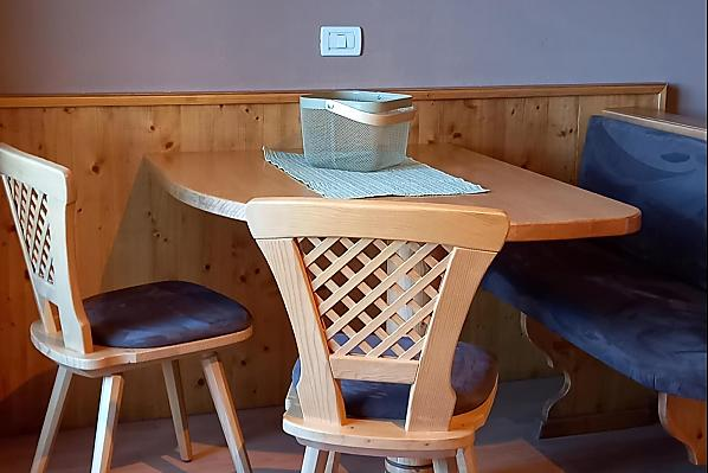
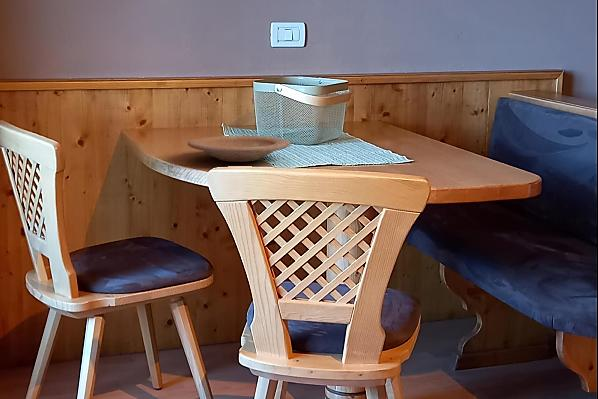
+ plate [186,135,292,163]
